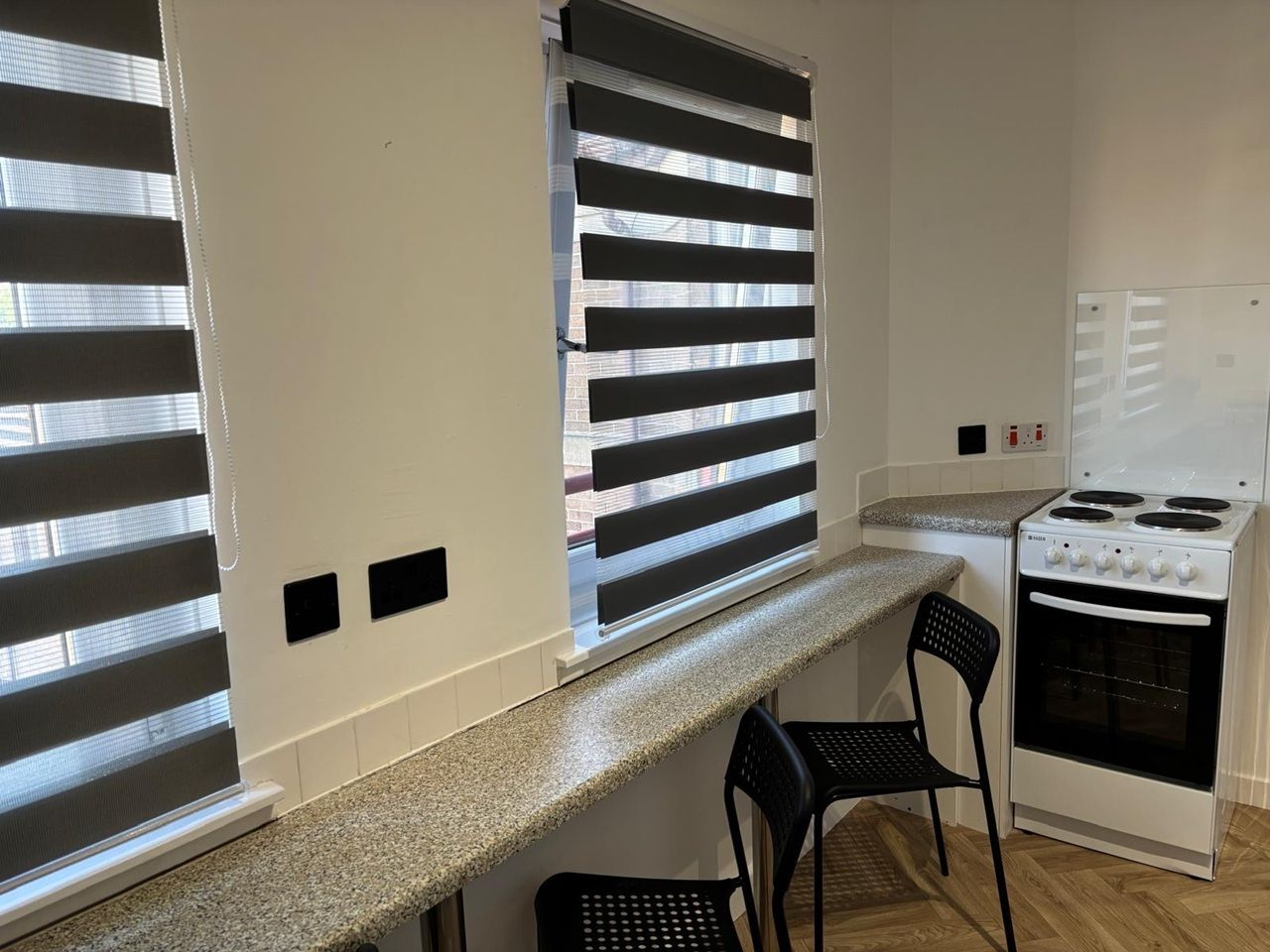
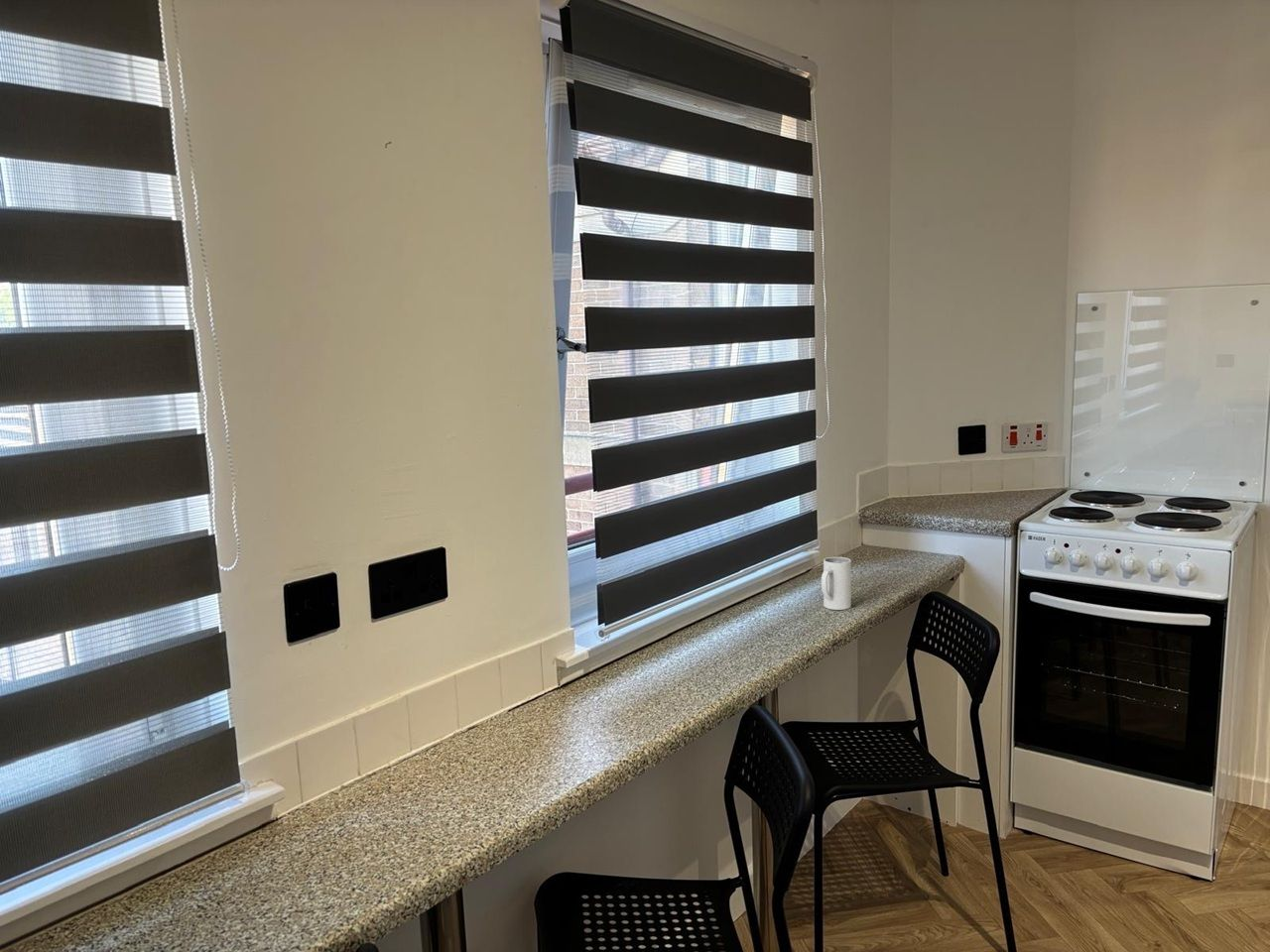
+ mug [821,556,852,611]
